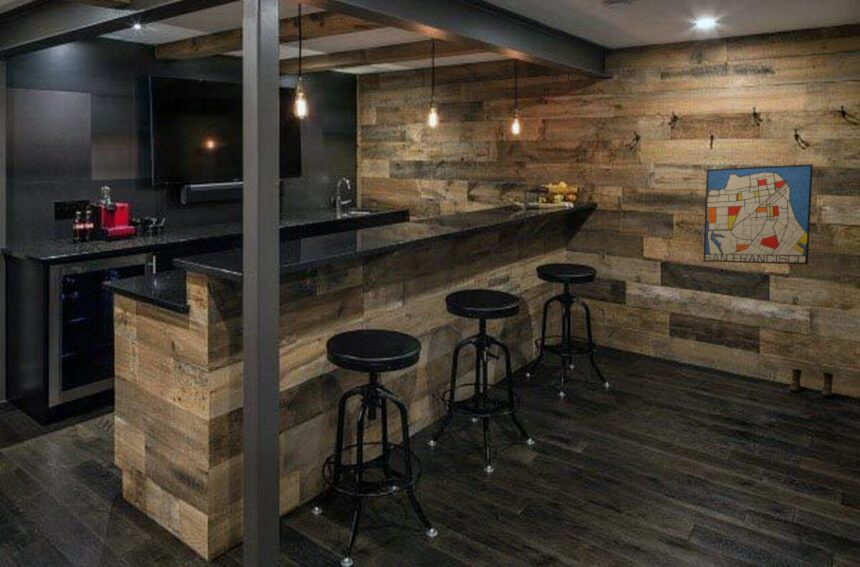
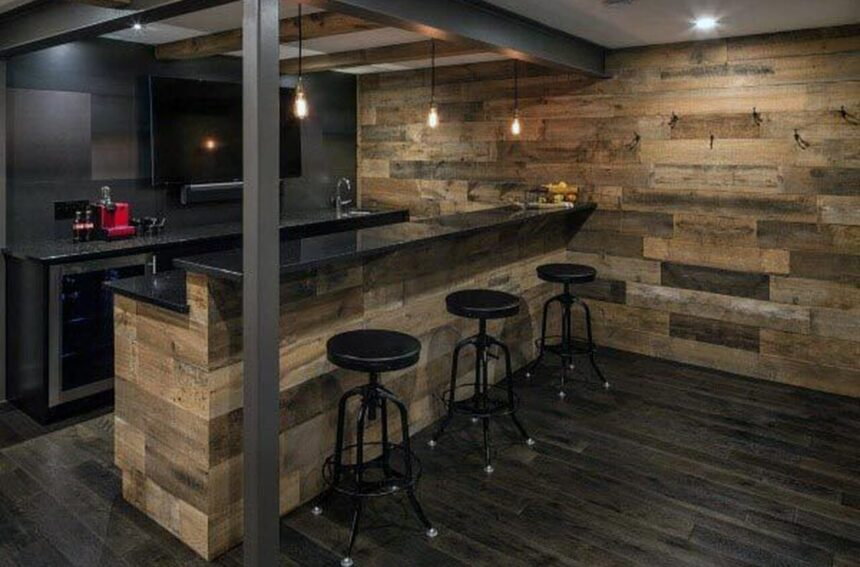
- wall art [702,163,814,266]
- boots [788,368,834,397]
